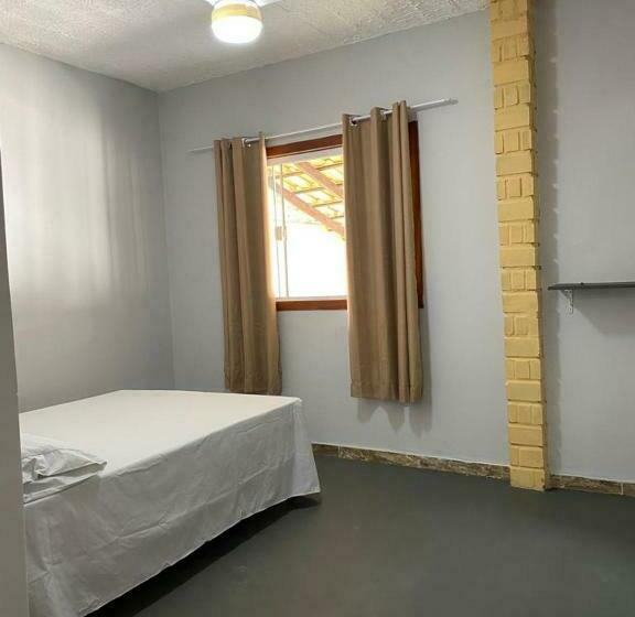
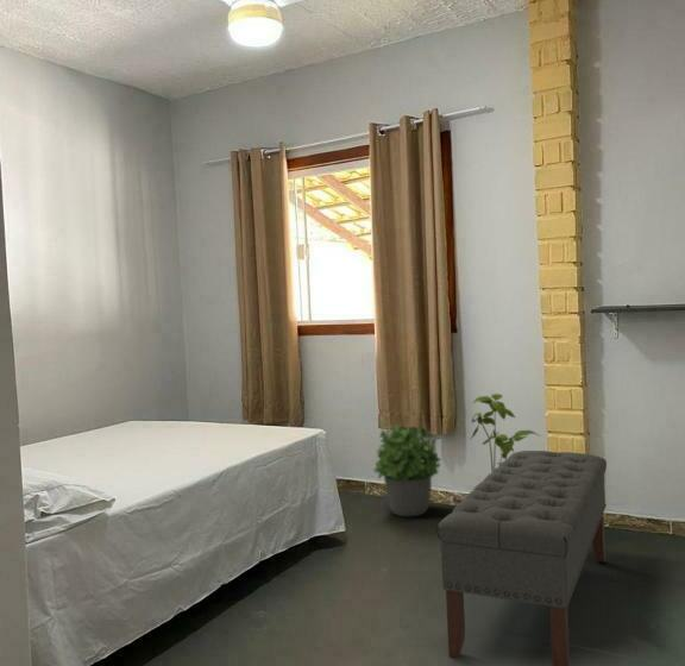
+ potted plant [371,422,442,517]
+ house plant [470,392,541,472]
+ bench [435,450,608,666]
